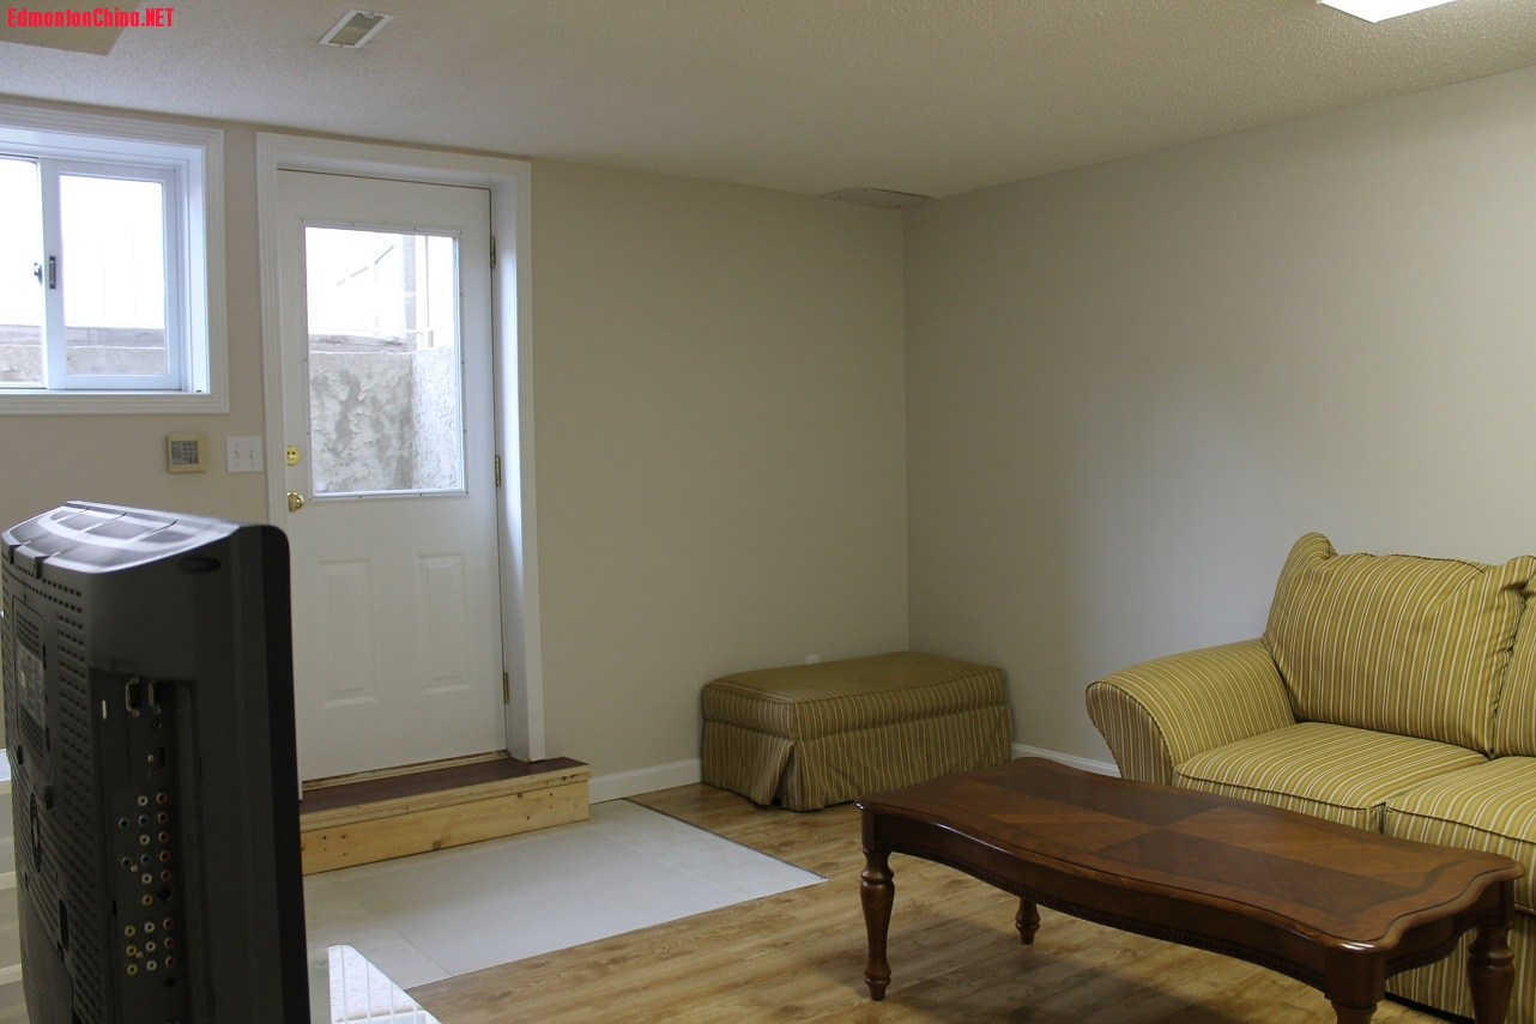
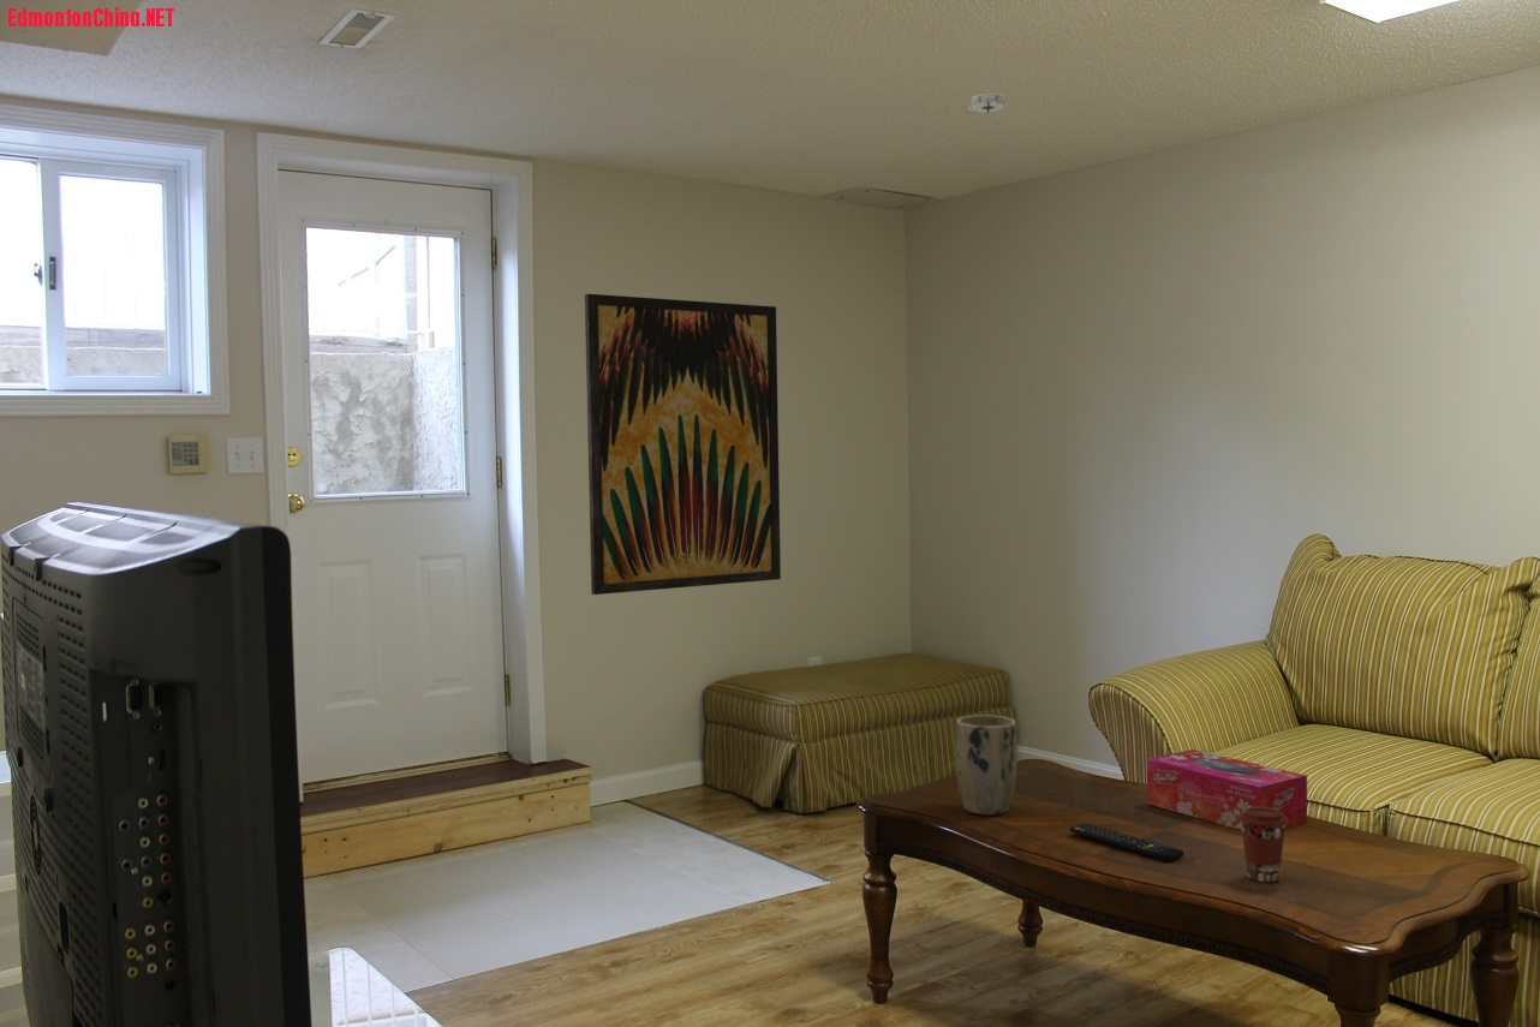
+ tissue box [1146,748,1308,831]
+ remote control [1069,823,1184,862]
+ coffee cup [1238,807,1288,883]
+ wall art [584,293,782,596]
+ plant pot [955,713,1019,816]
+ smoke detector [967,92,1009,115]
